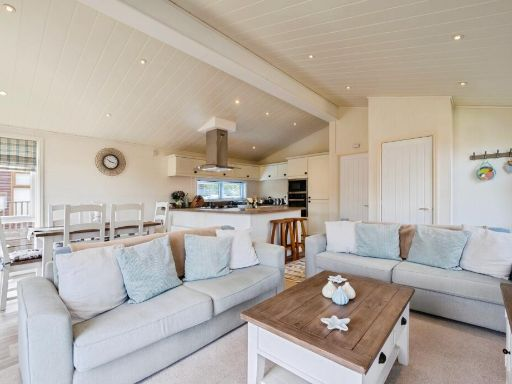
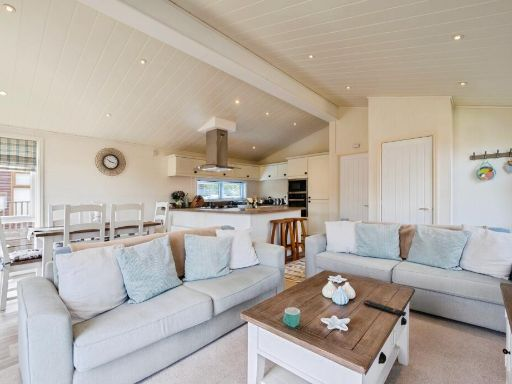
+ remote control [363,299,407,317]
+ mug [282,306,301,328]
